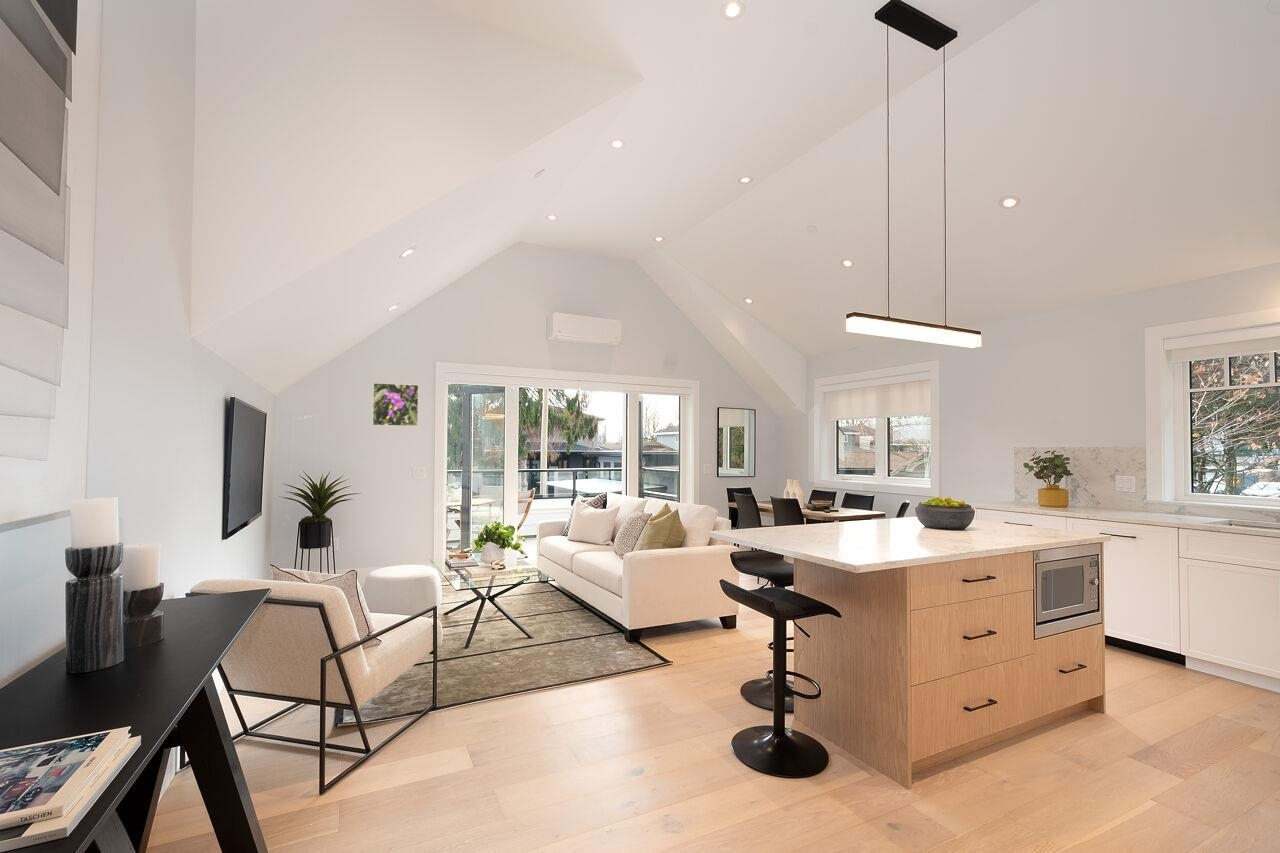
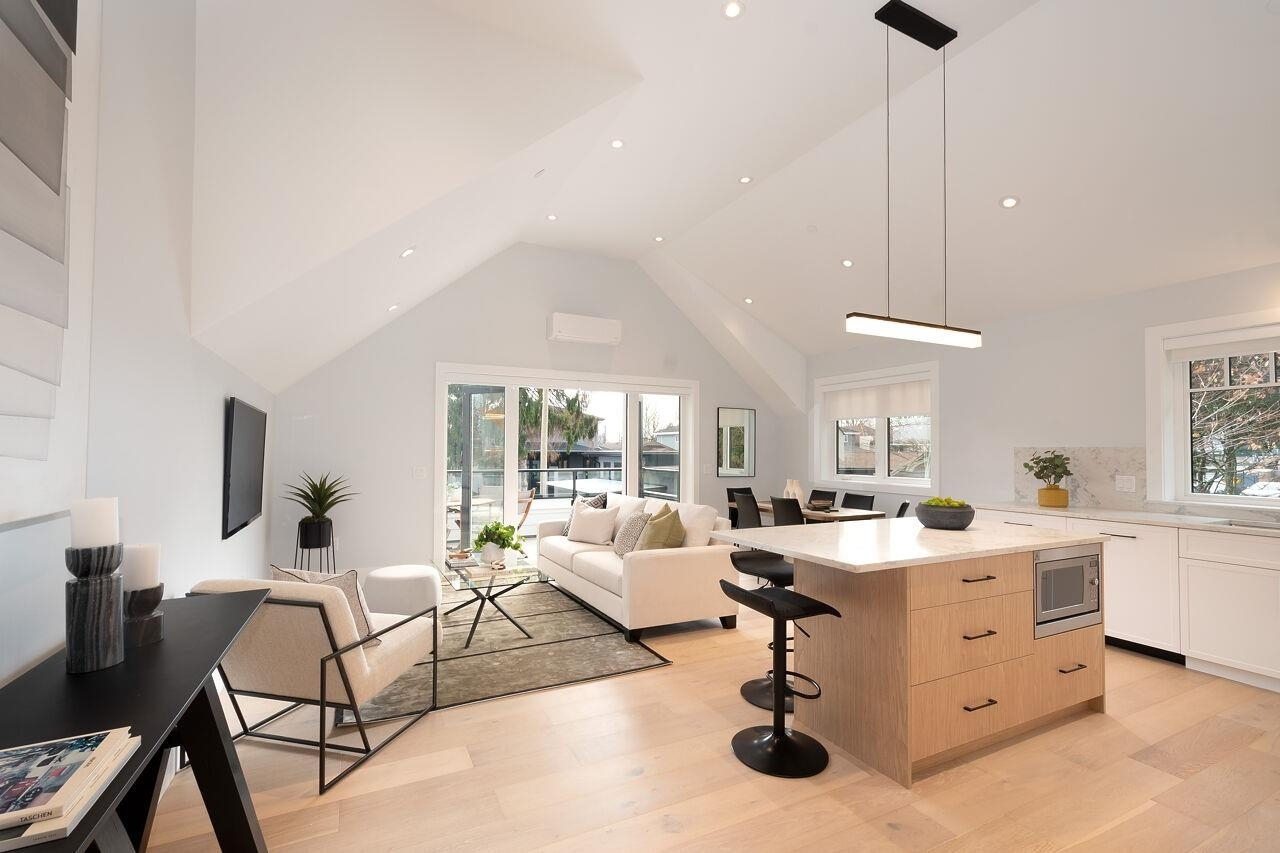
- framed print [371,382,420,427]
